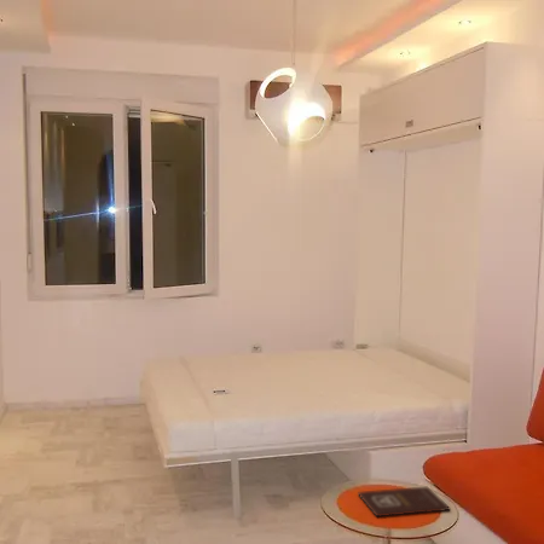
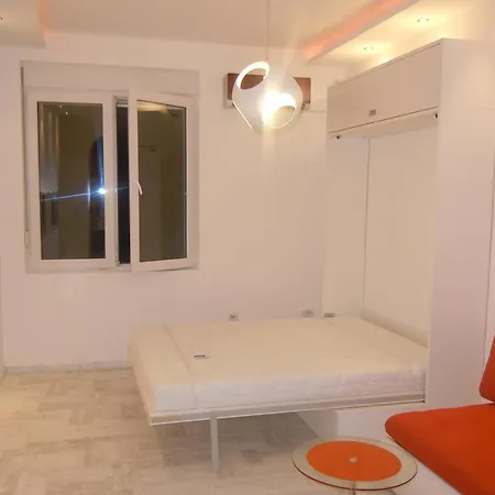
- book [358,486,452,519]
